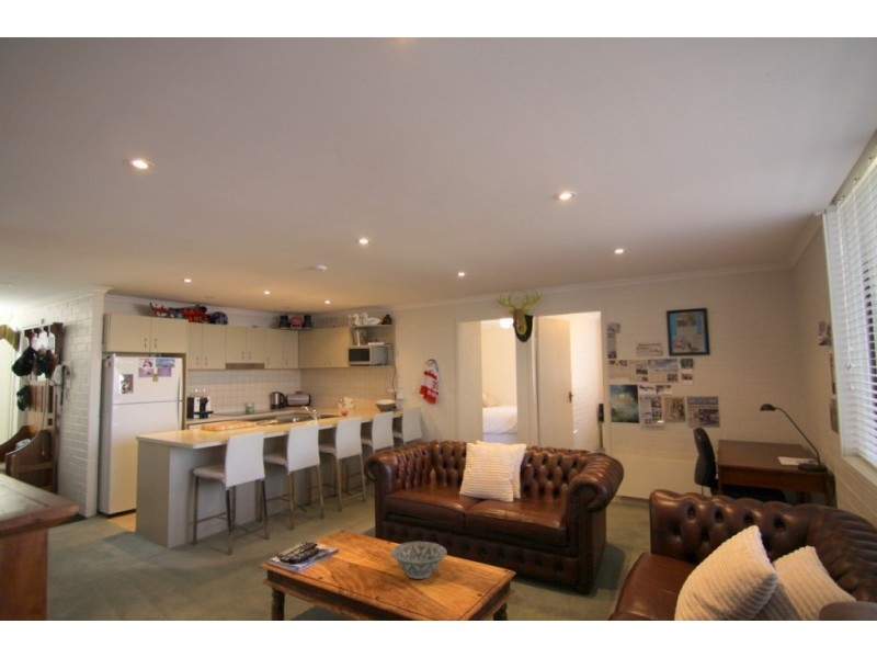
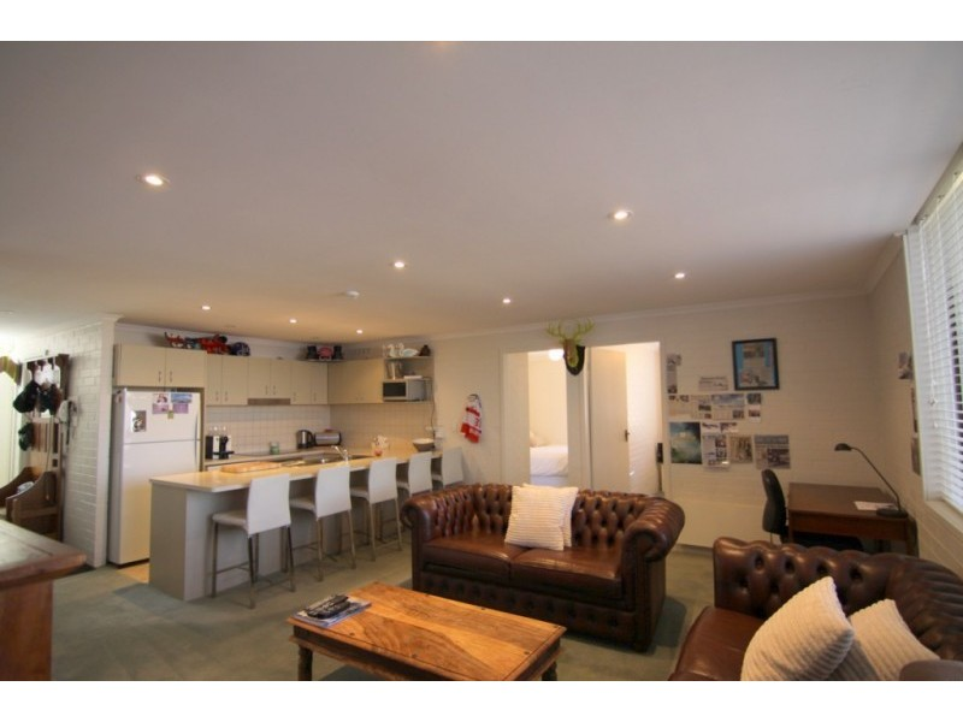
- decorative bowl [390,541,448,580]
